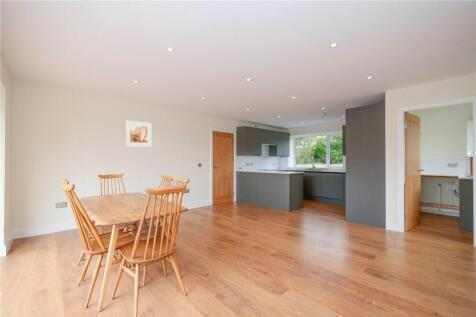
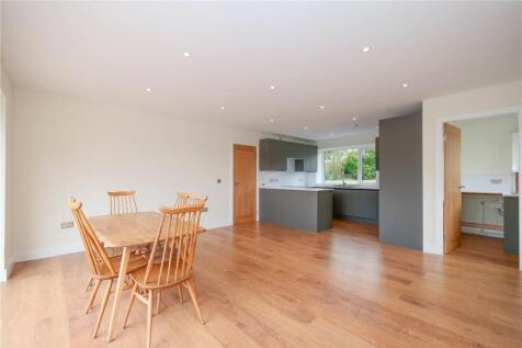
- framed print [124,120,153,148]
